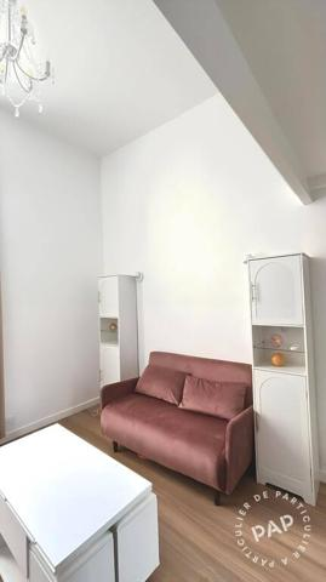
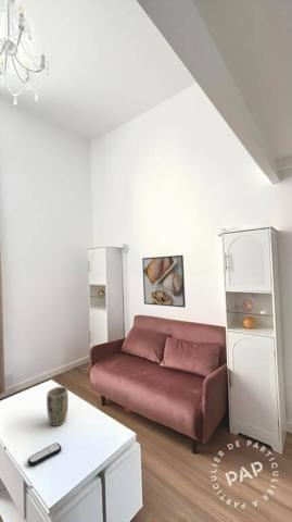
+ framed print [141,254,187,309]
+ plant pot [46,386,69,427]
+ remote control [27,442,63,468]
